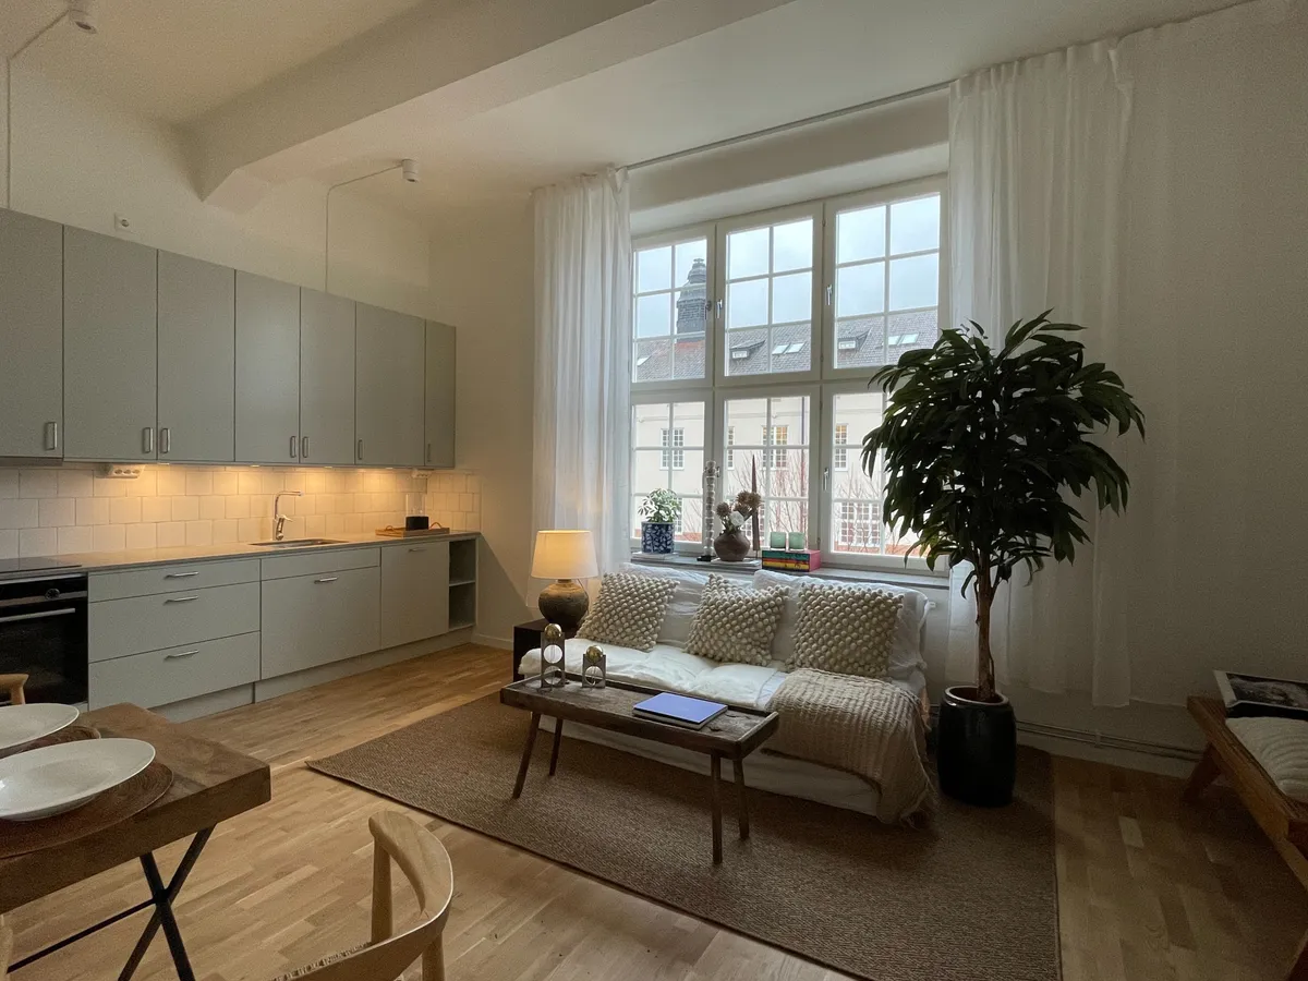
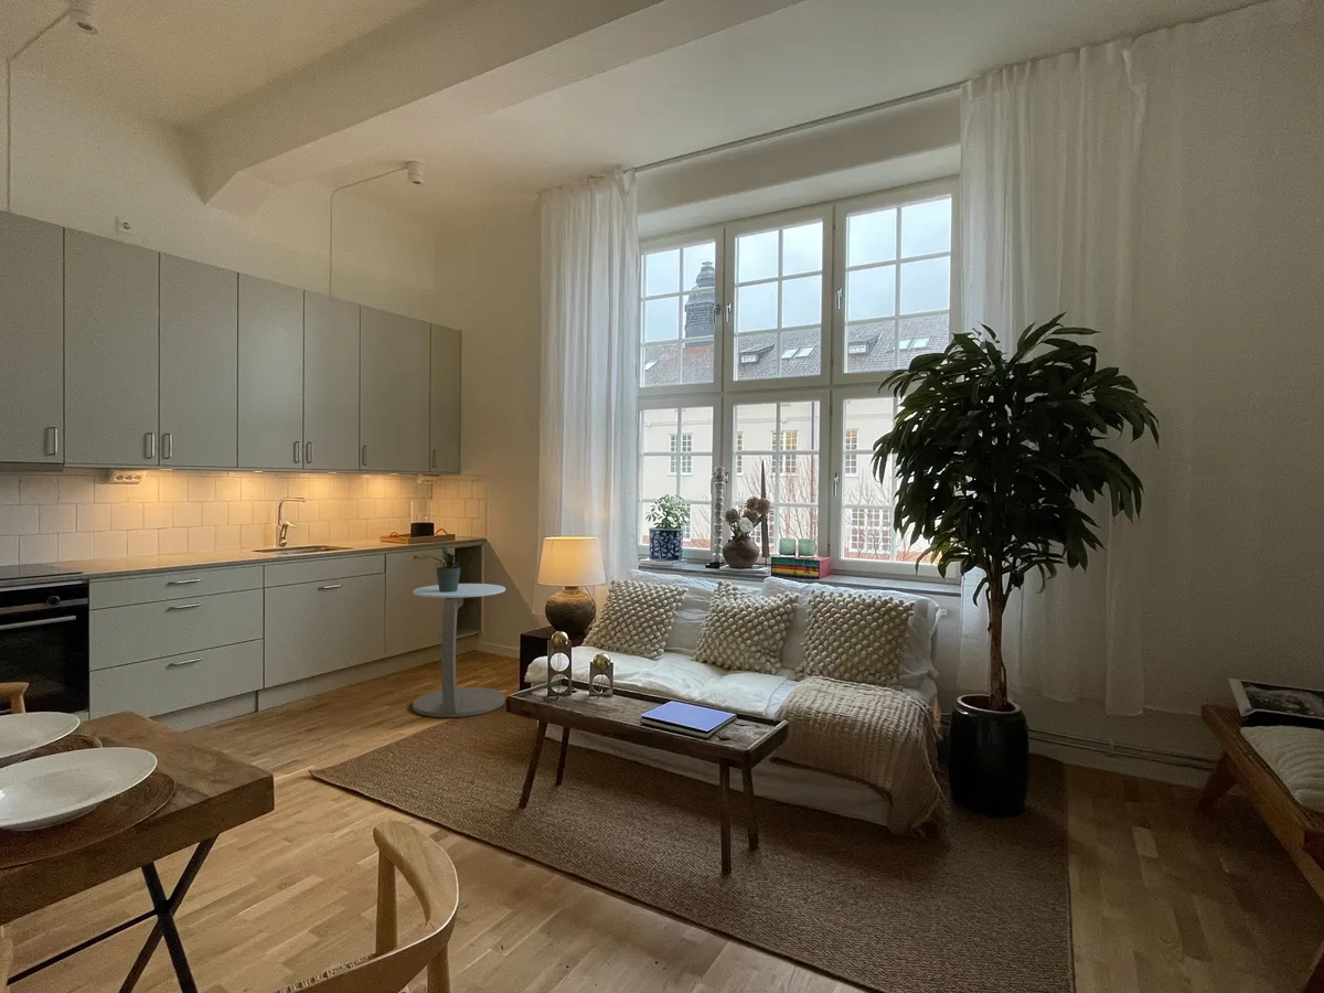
+ potted plant [431,545,468,592]
+ side table [412,583,506,718]
